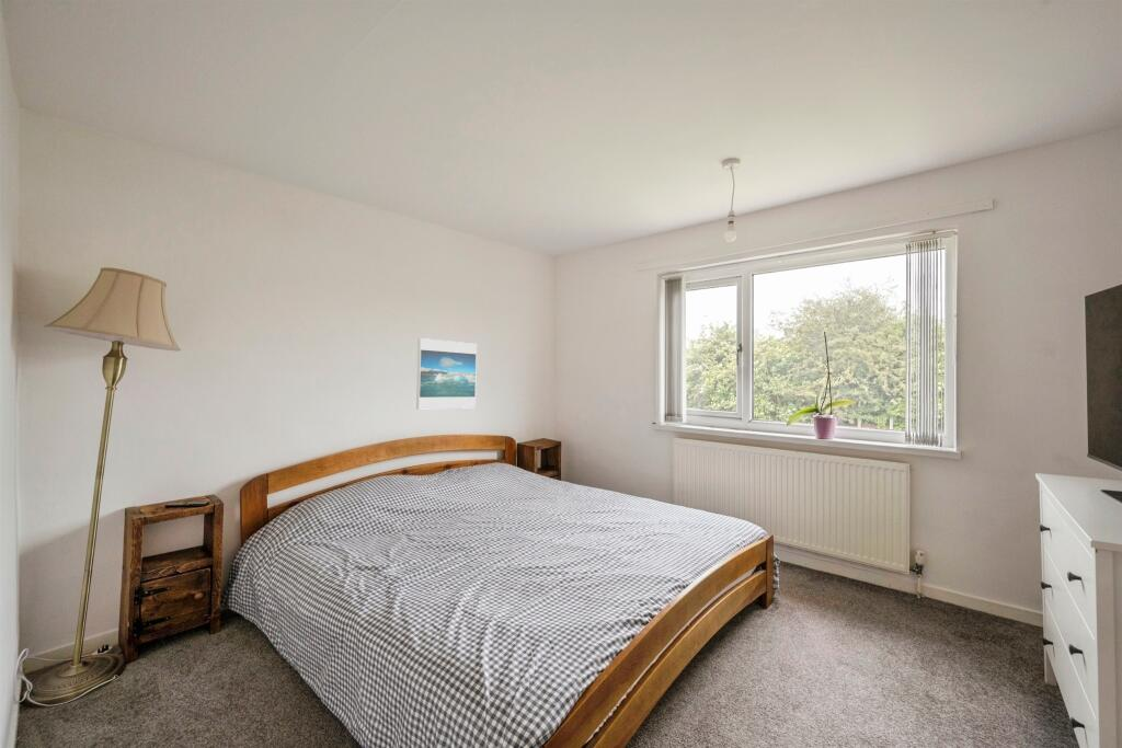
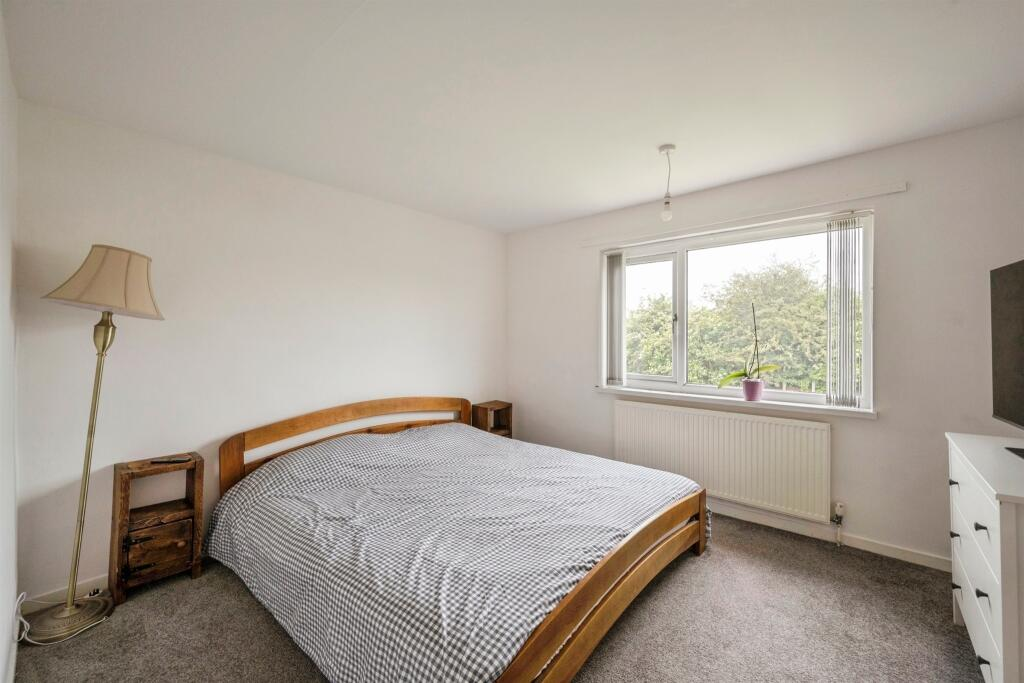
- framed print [415,337,478,411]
